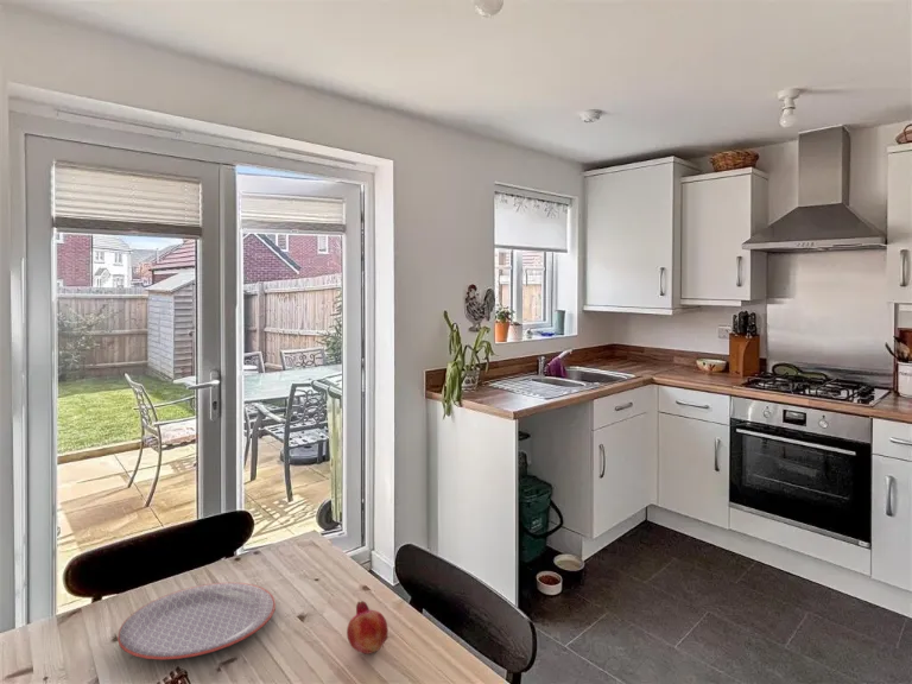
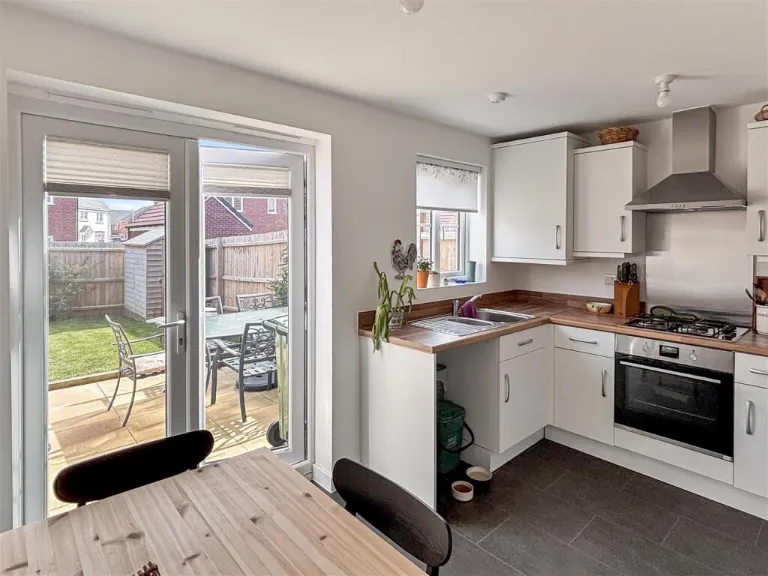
- fruit [346,600,390,657]
- plate [116,581,277,661]
